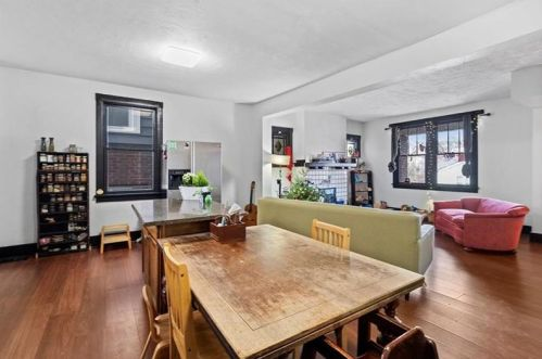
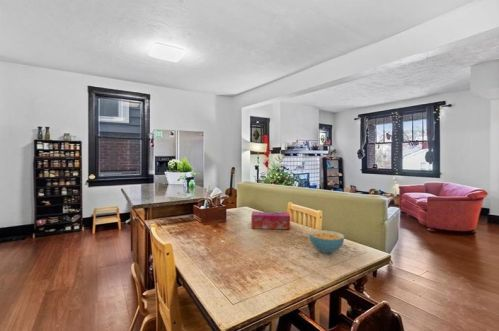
+ tissue box [250,210,291,230]
+ cereal bowl [308,229,345,254]
